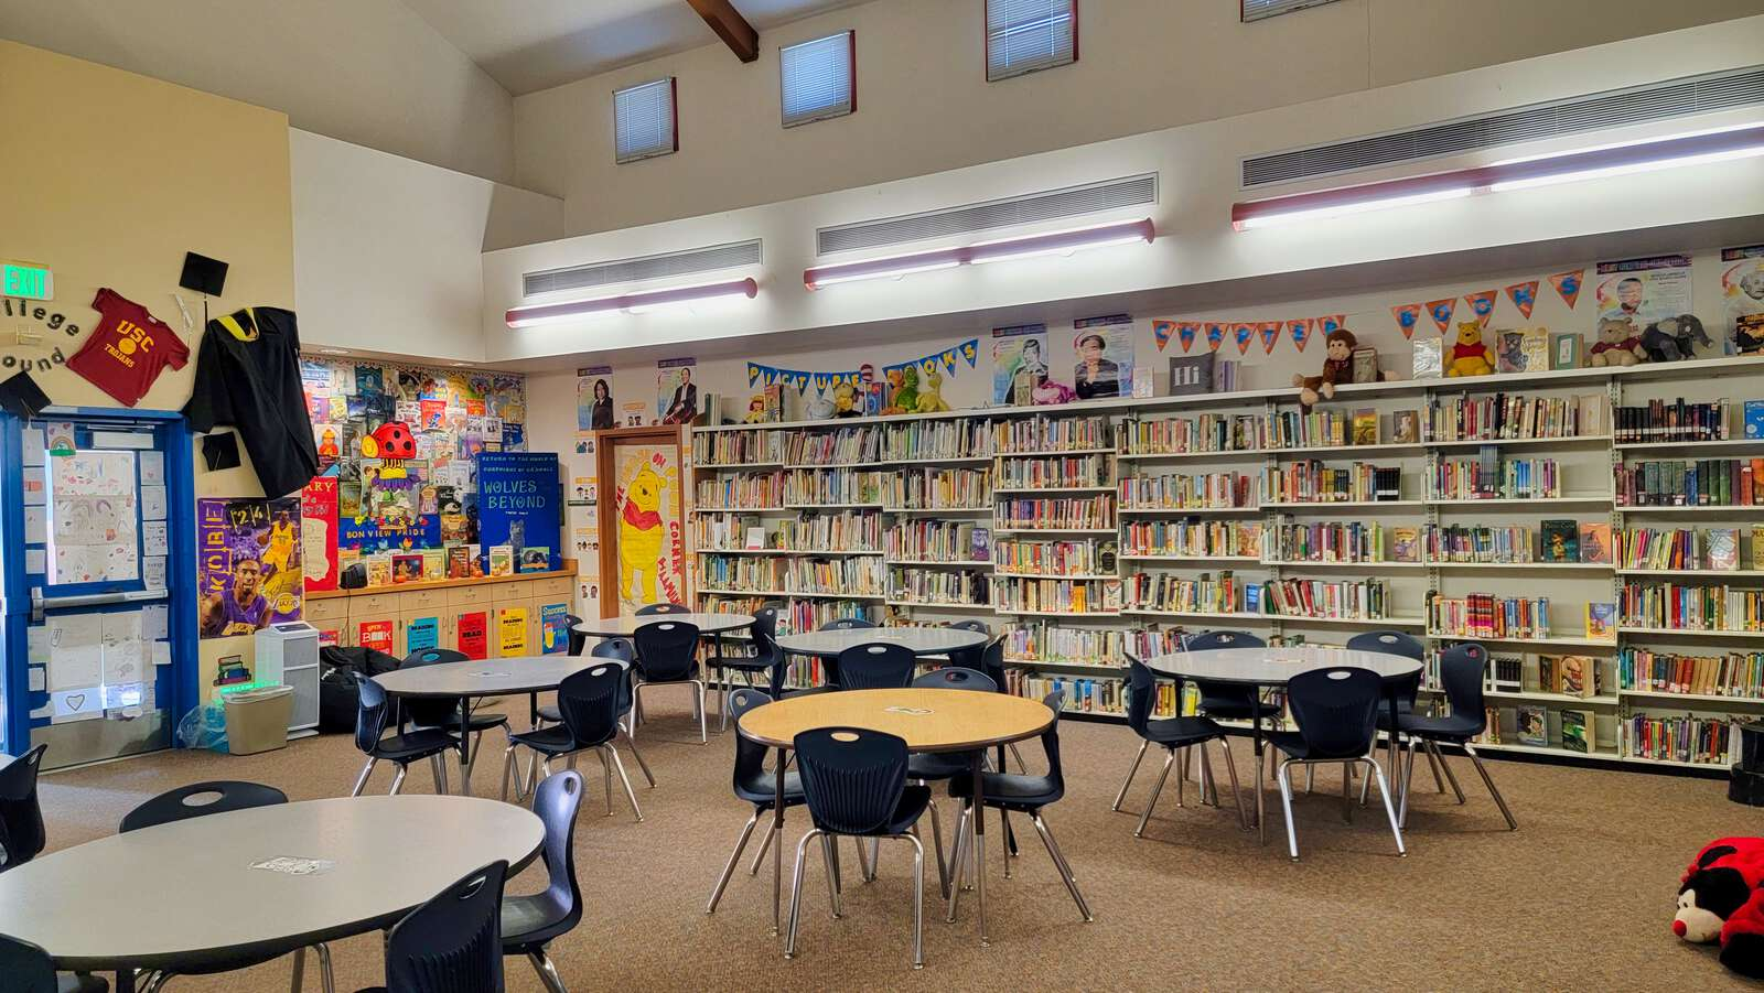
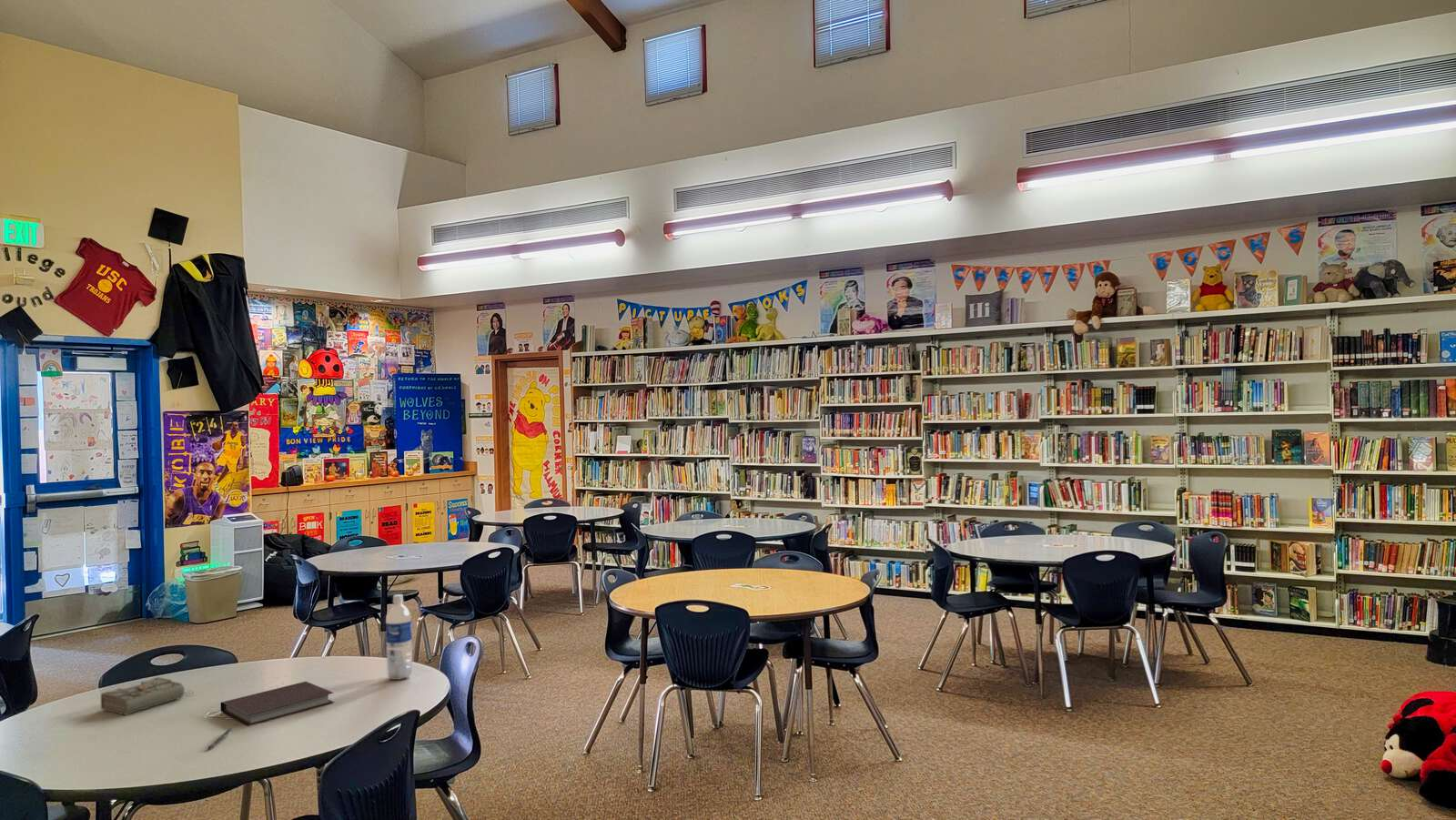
+ notebook [219,681,335,727]
+ pen [207,727,233,751]
+ diary [100,676,193,716]
+ water bottle [385,593,413,681]
